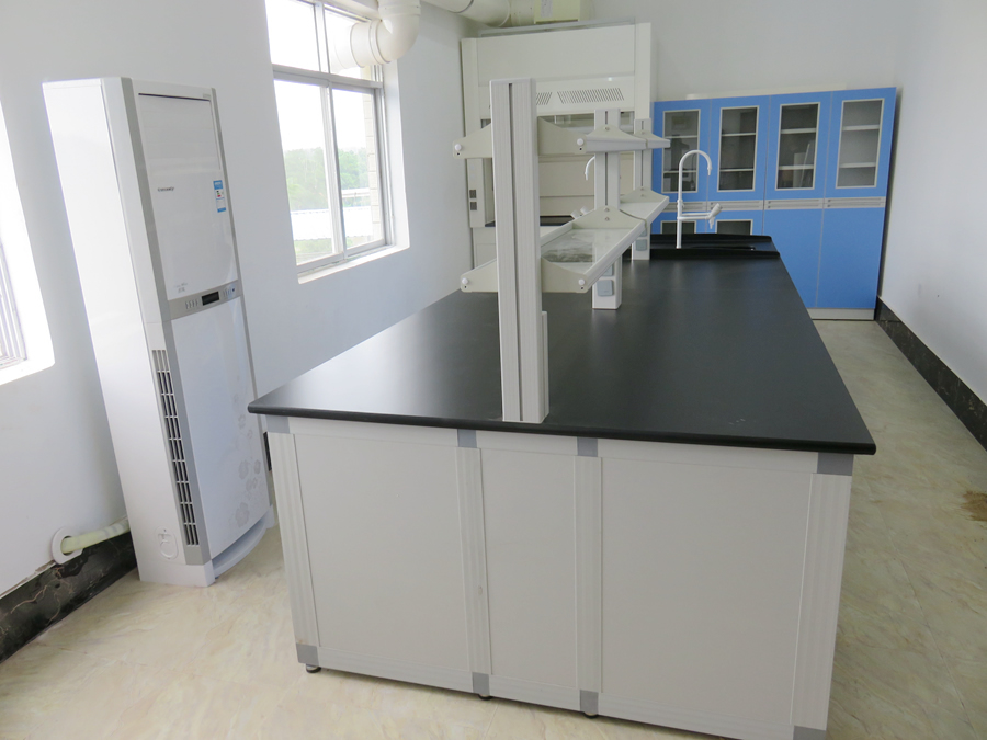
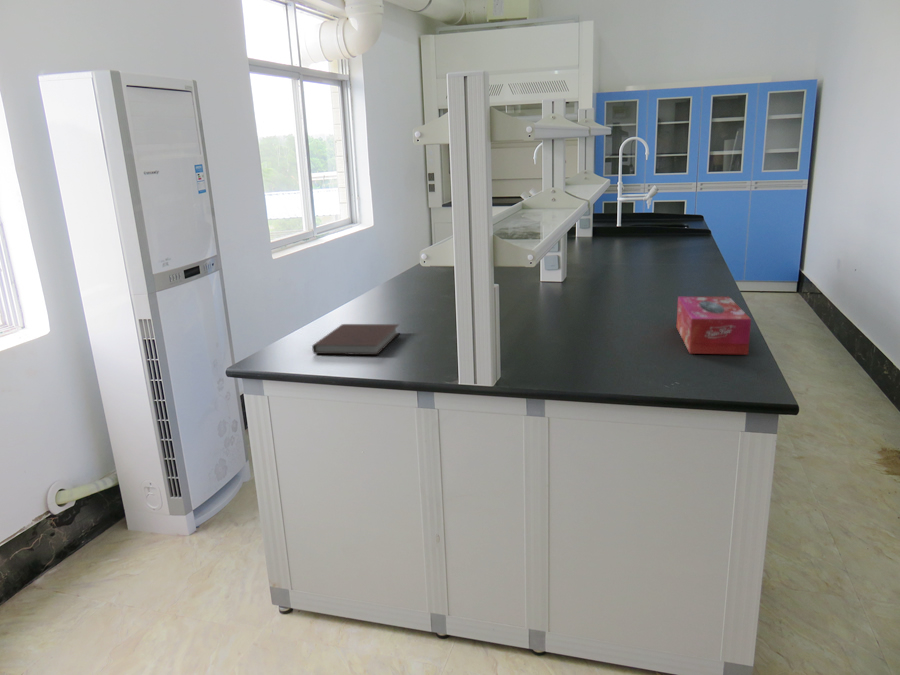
+ notebook [311,323,401,356]
+ tissue box [676,296,752,356]
